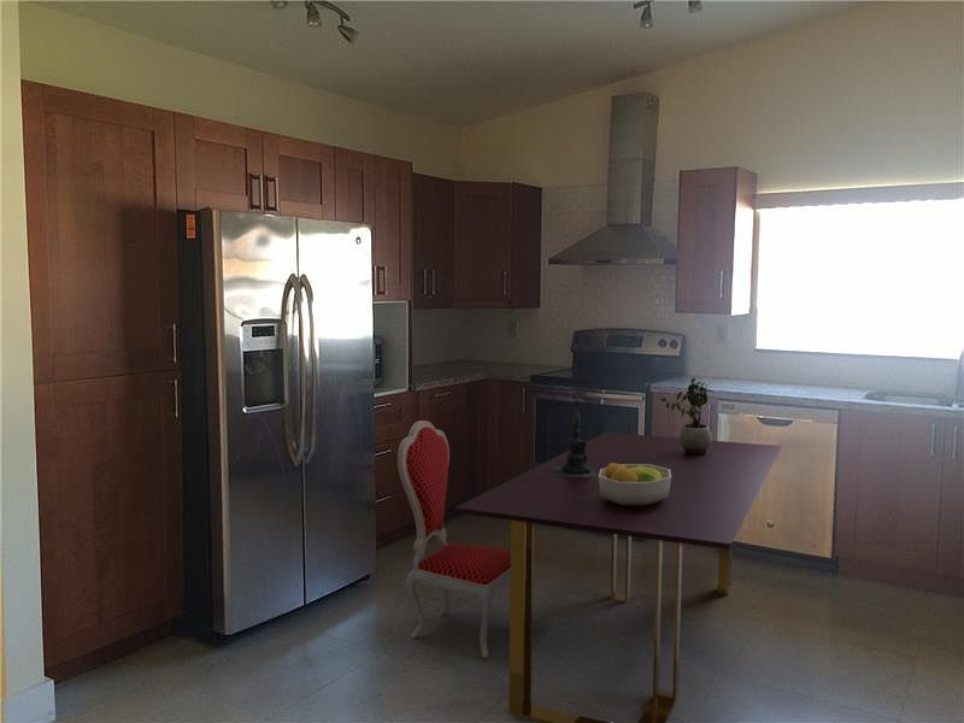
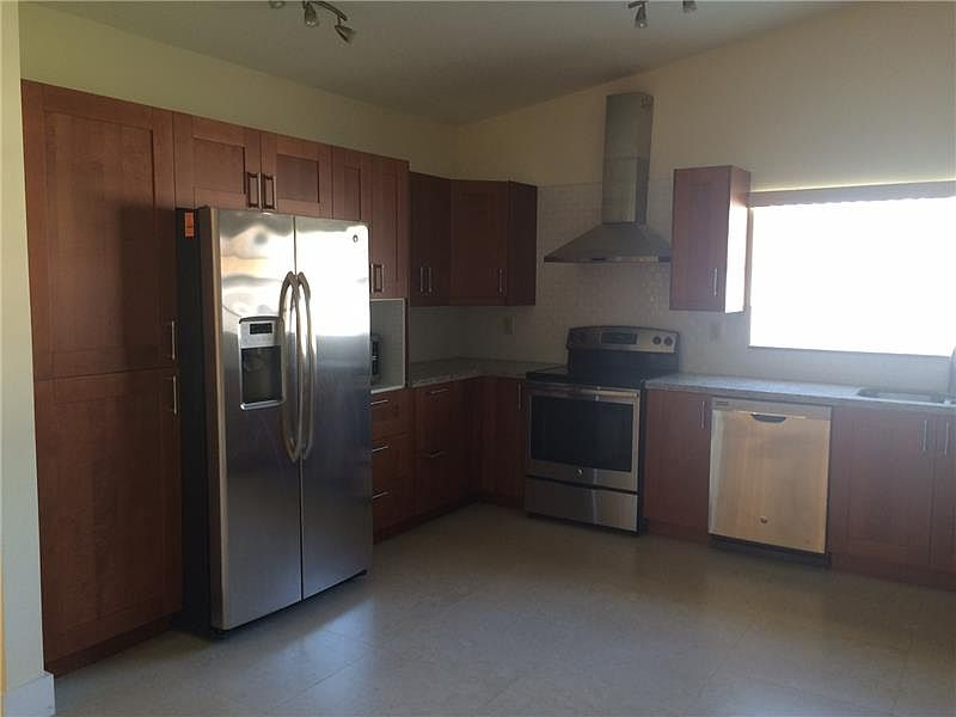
- candle holder [552,394,598,476]
- potted plant [660,377,713,454]
- dining chair [396,419,511,659]
- fruit bowl [599,463,671,506]
- dining table [454,431,783,723]
